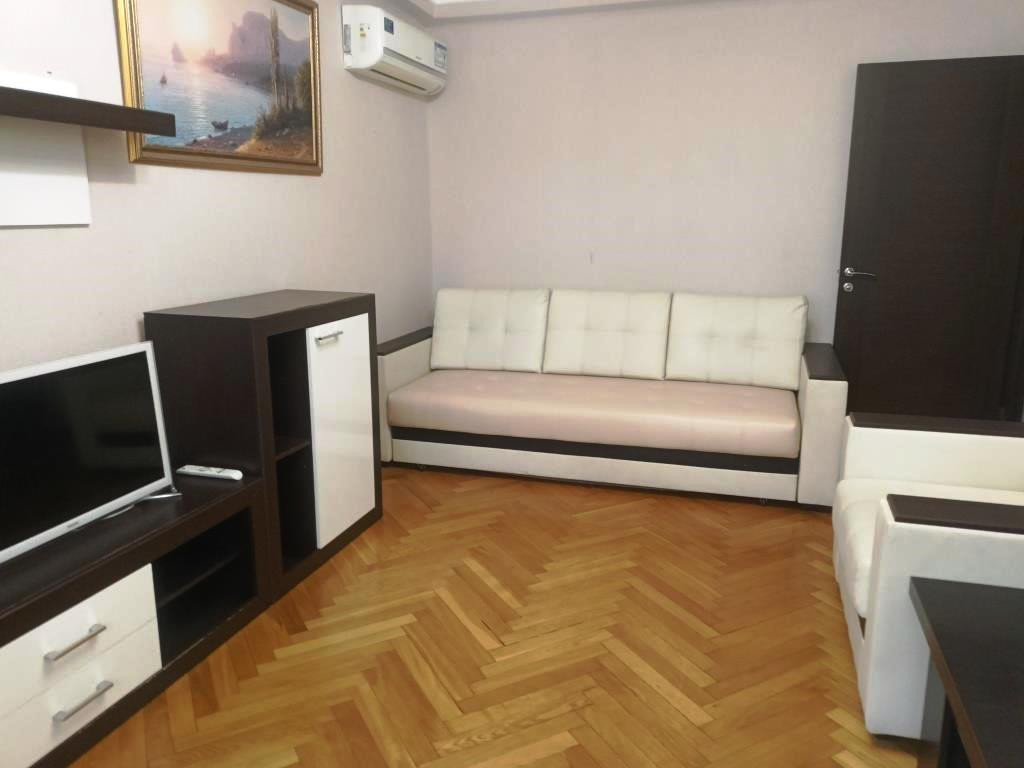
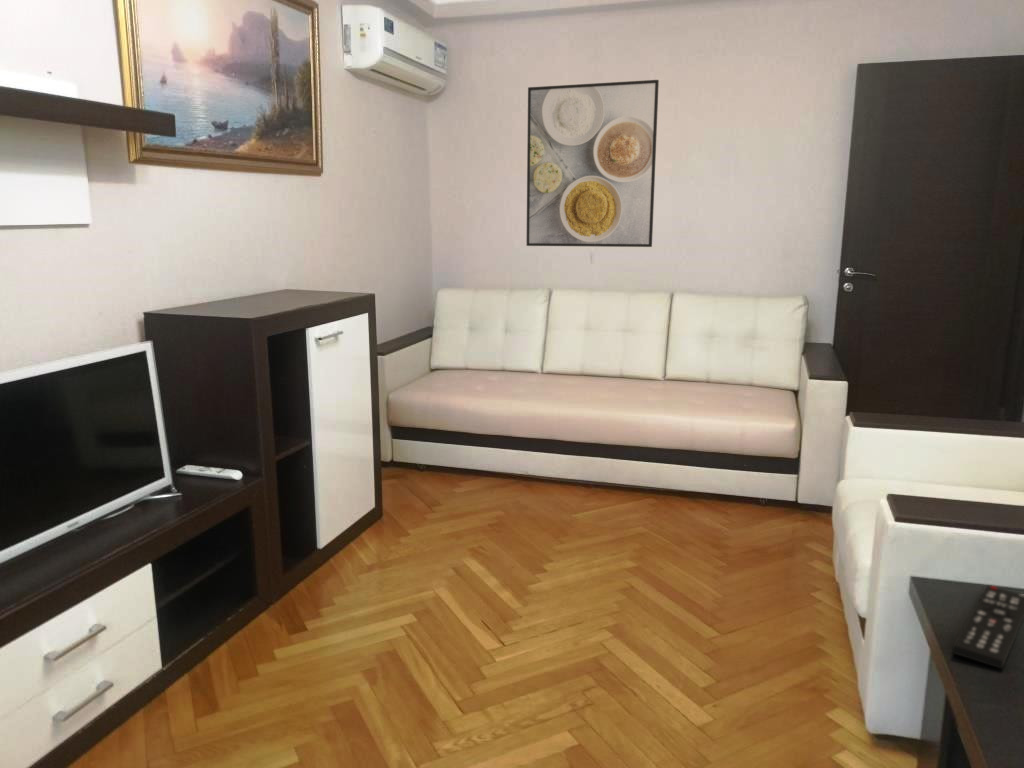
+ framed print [525,79,660,248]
+ remote control [951,584,1024,670]
